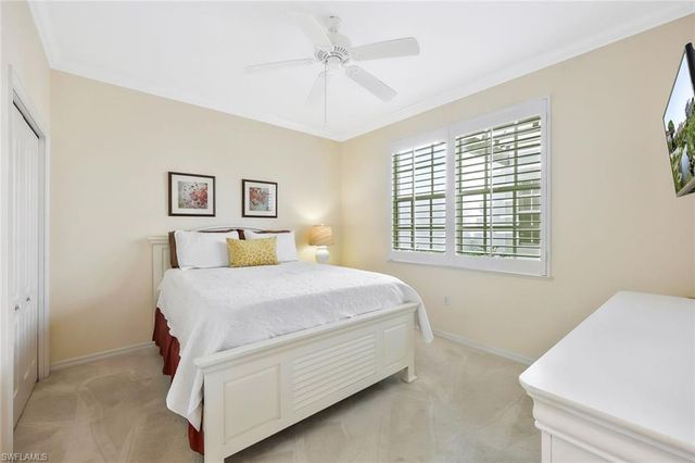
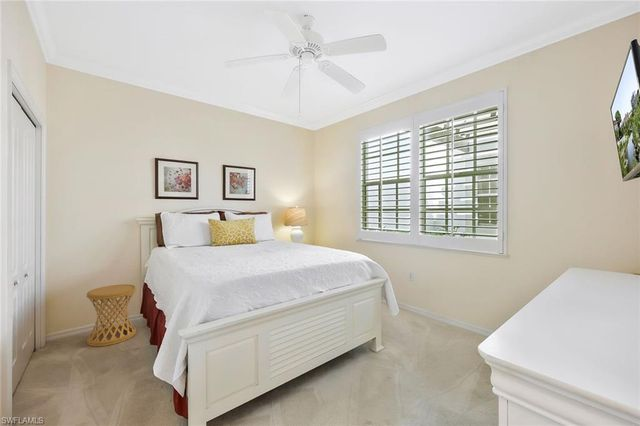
+ side table [86,283,137,348]
